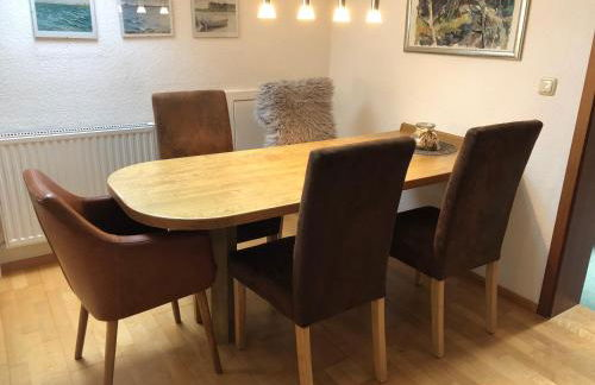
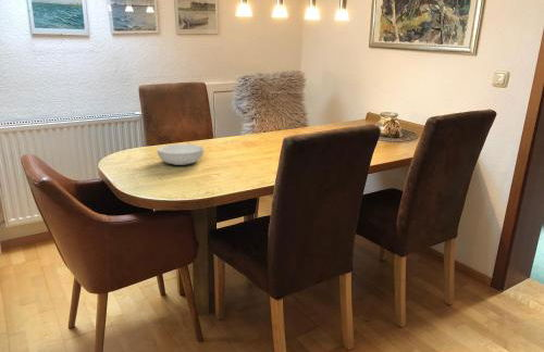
+ serving bowl [156,143,205,166]
